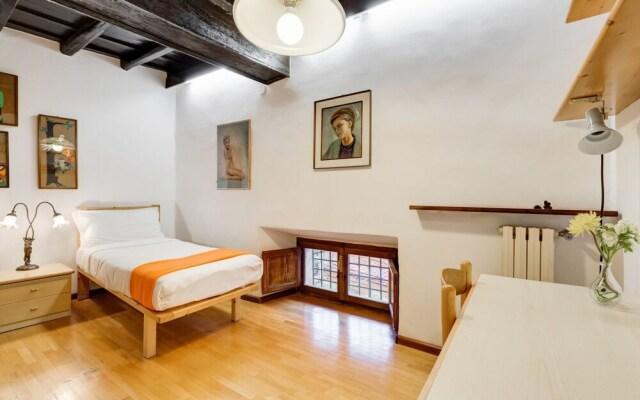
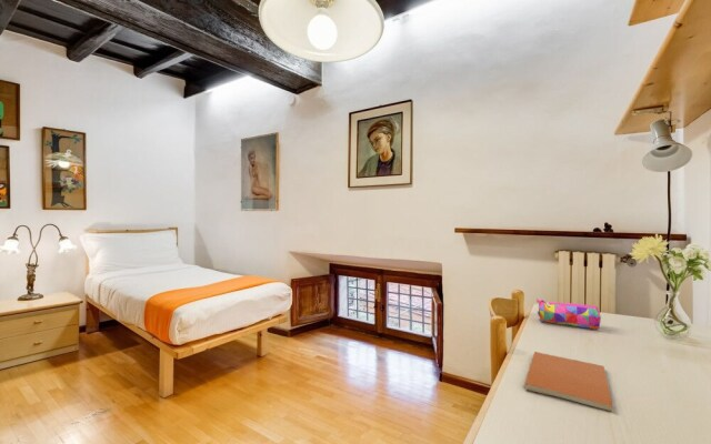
+ book [523,351,614,412]
+ pencil case [535,297,602,330]
